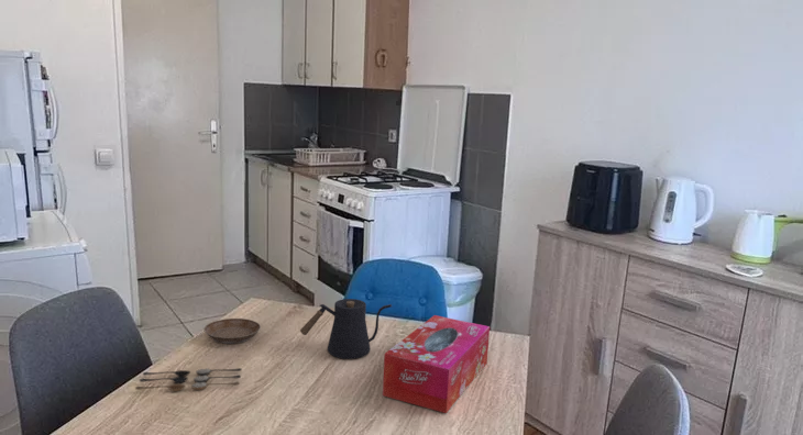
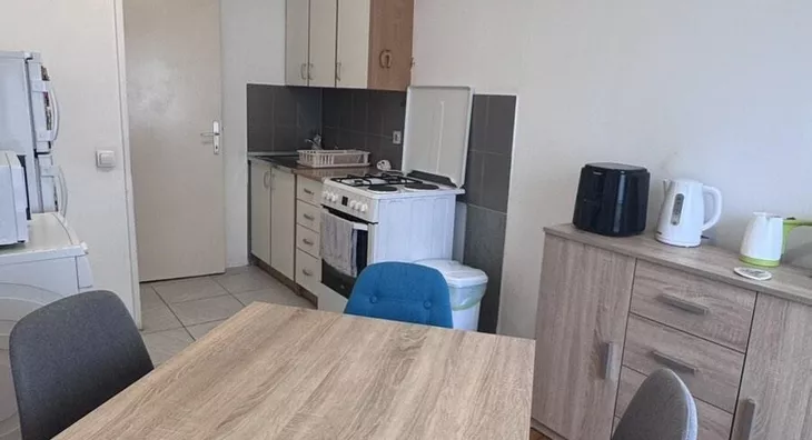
- tissue box [382,314,491,414]
- kettle [299,298,393,360]
- spoon [134,367,243,392]
- saucer [204,317,262,345]
